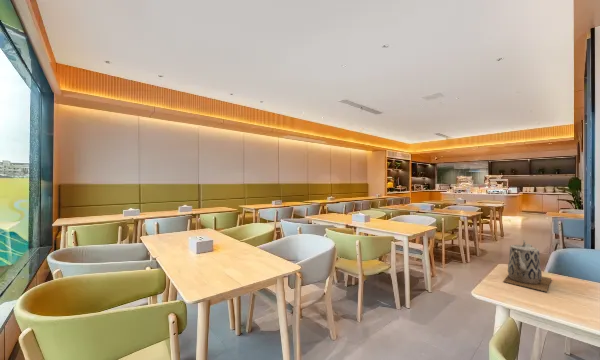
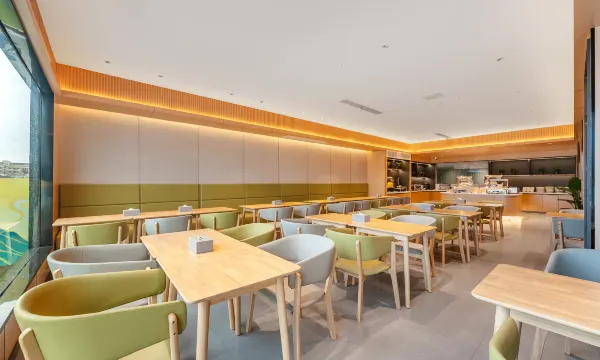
- teapot [502,240,552,293]
